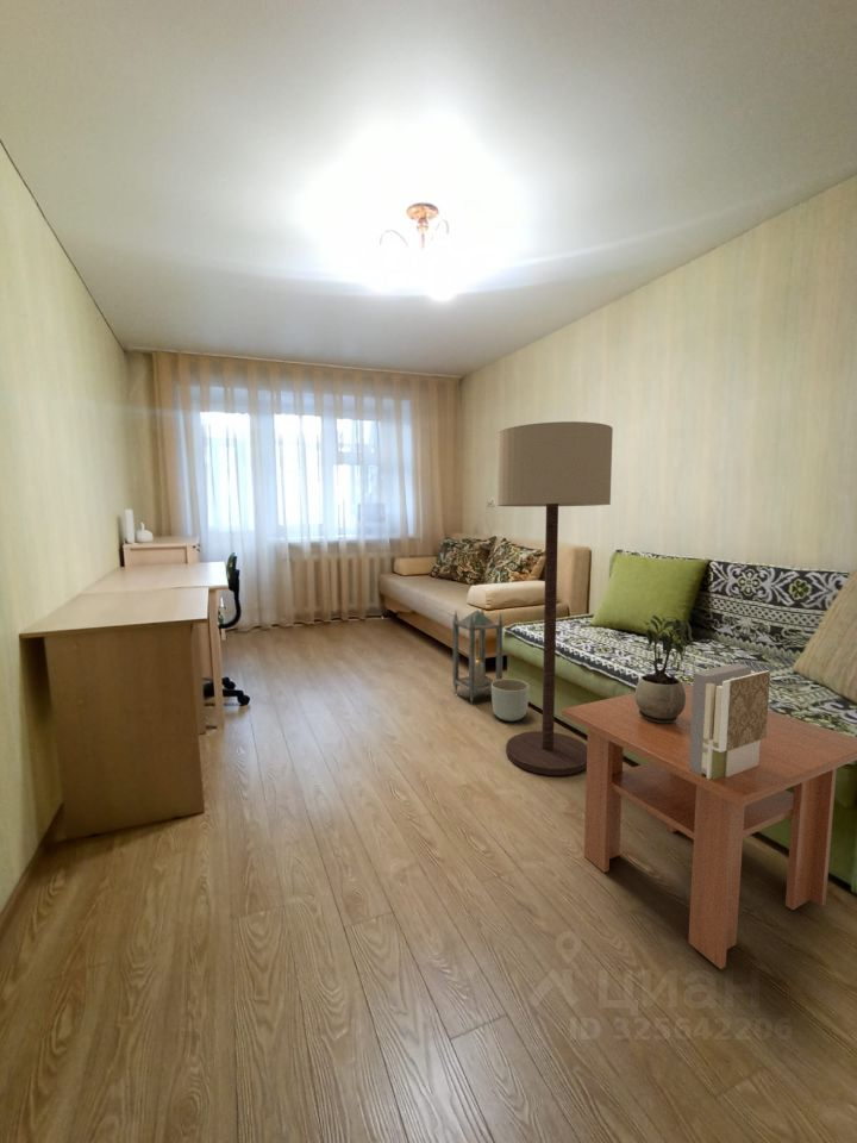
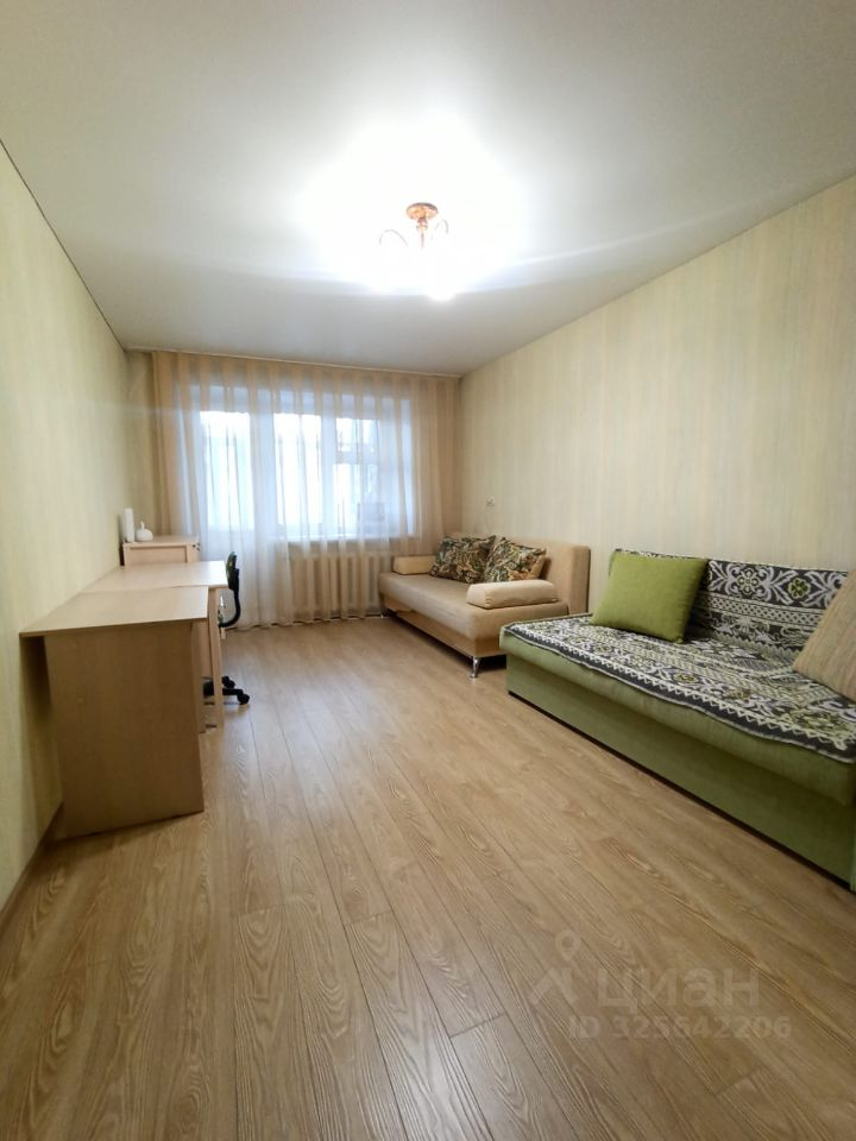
- planter [490,677,530,723]
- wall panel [689,662,771,780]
- floor lamp [496,420,614,776]
- lantern [451,607,503,705]
- potted plant [634,608,694,724]
- coffee table [561,681,857,970]
